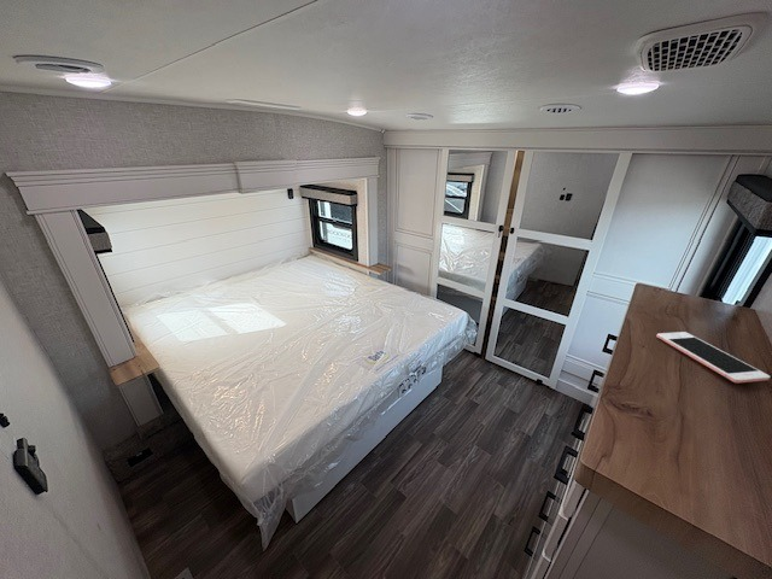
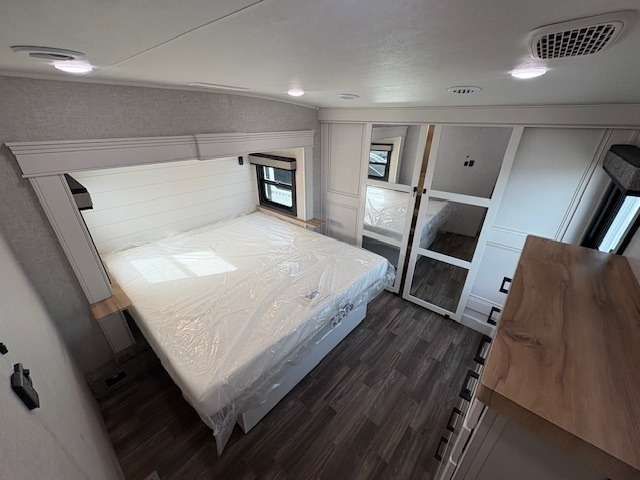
- cell phone [655,331,771,384]
